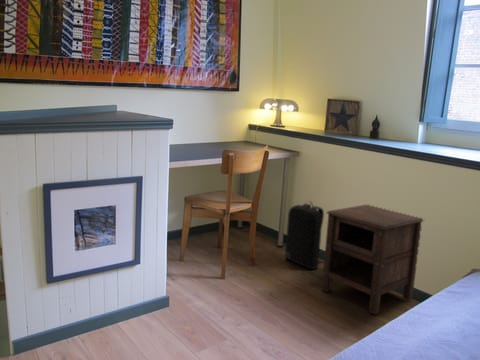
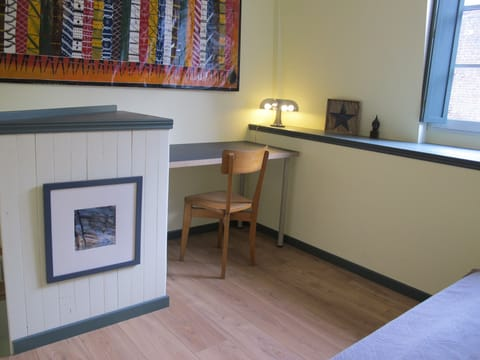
- nightstand [321,204,424,315]
- backpack [284,200,325,270]
